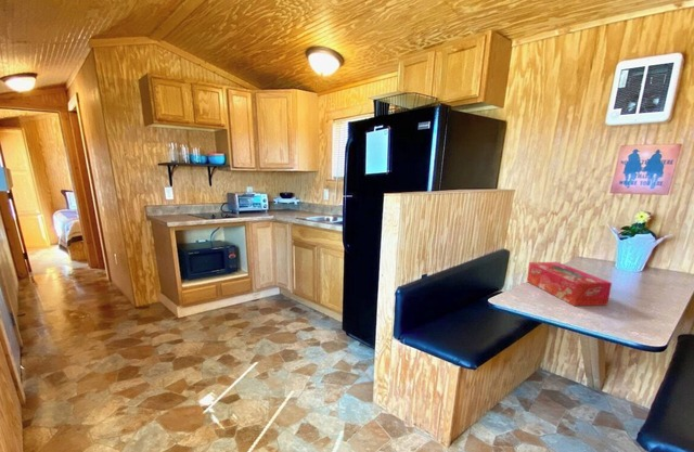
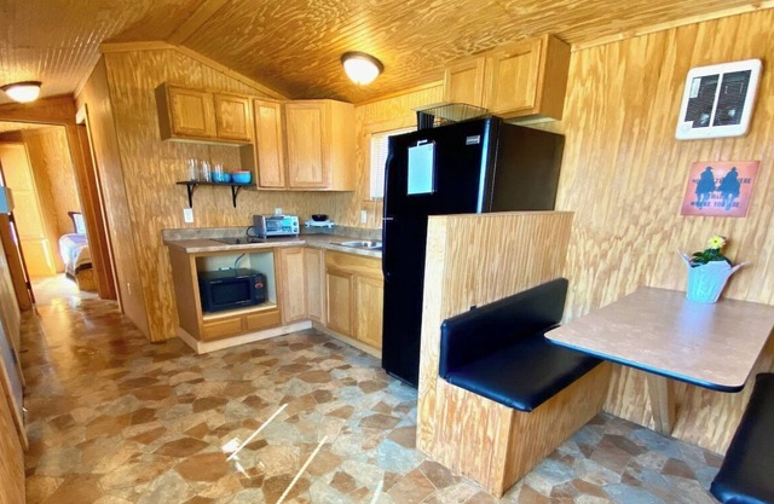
- tissue box [526,261,613,307]
